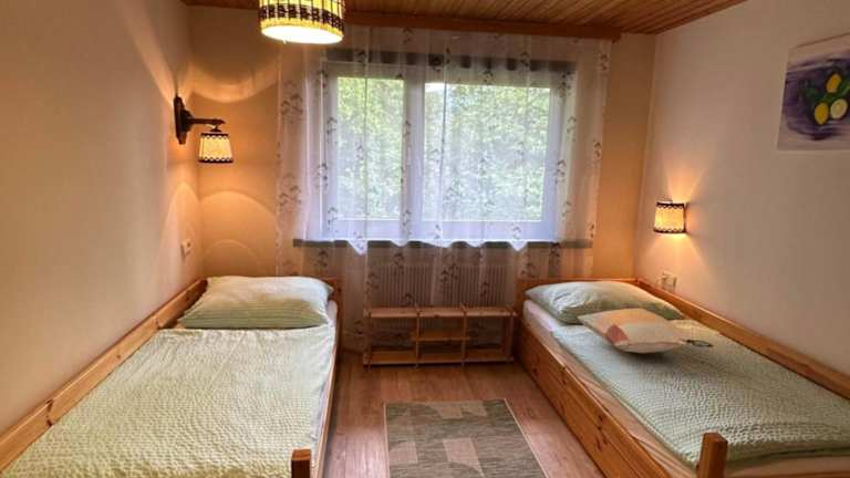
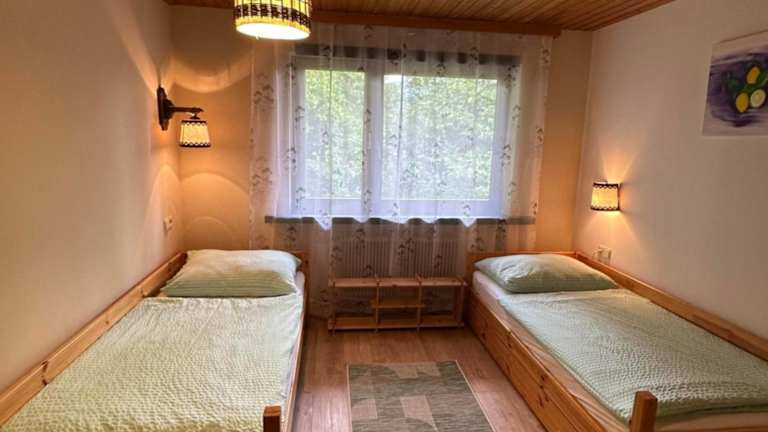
- decorative pillow [577,306,715,354]
